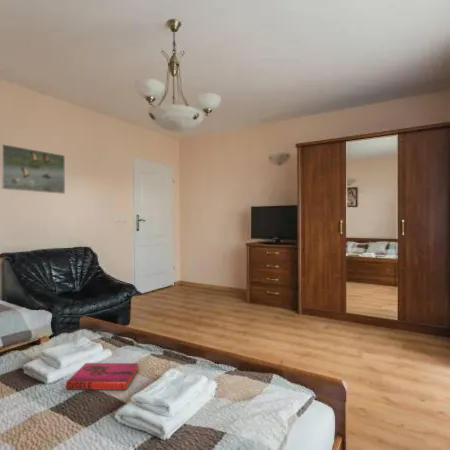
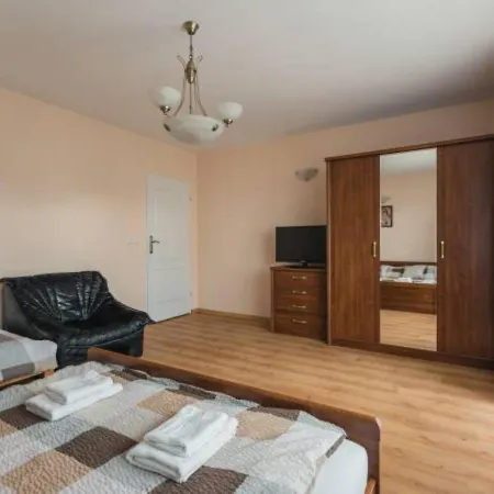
- hardback book [65,362,140,391]
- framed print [0,143,66,195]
